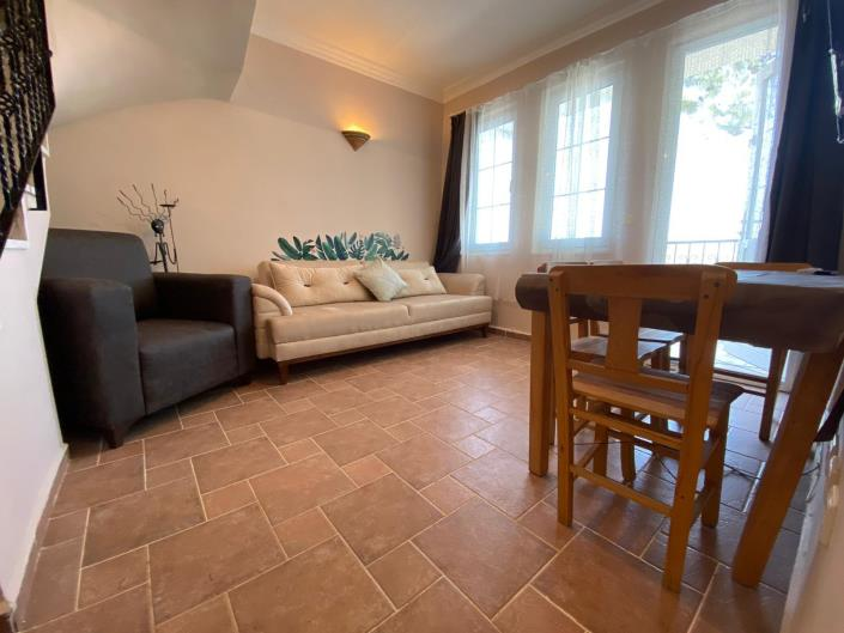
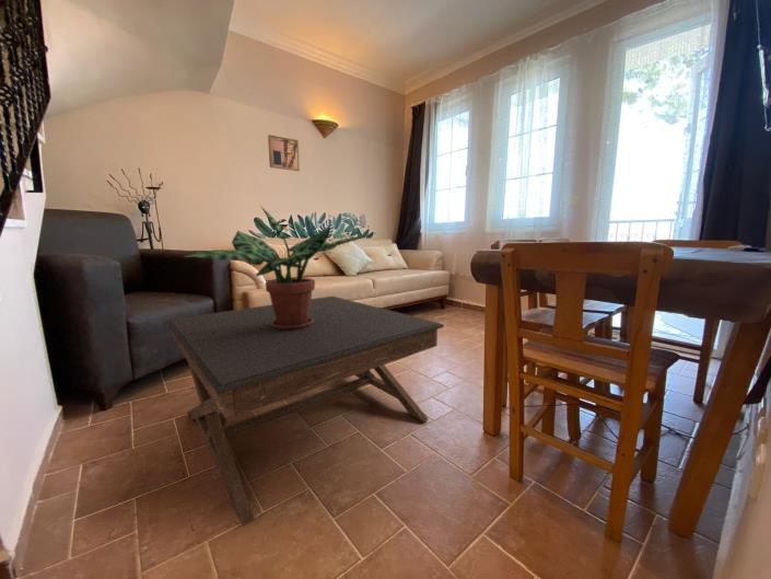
+ potted plant [180,205,376,331]
+ coffee table [165,296,445,528]
+ wall art [267,134,301,172]
